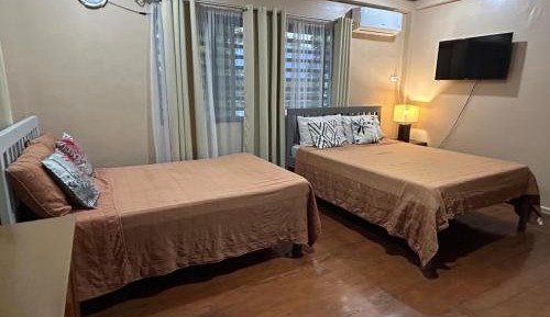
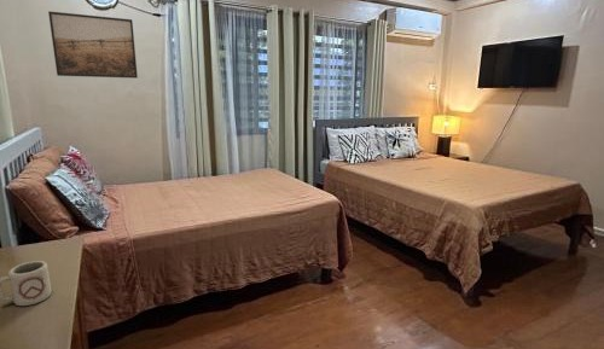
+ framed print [47,11,139,80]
+ cup [0,260,53,307]
